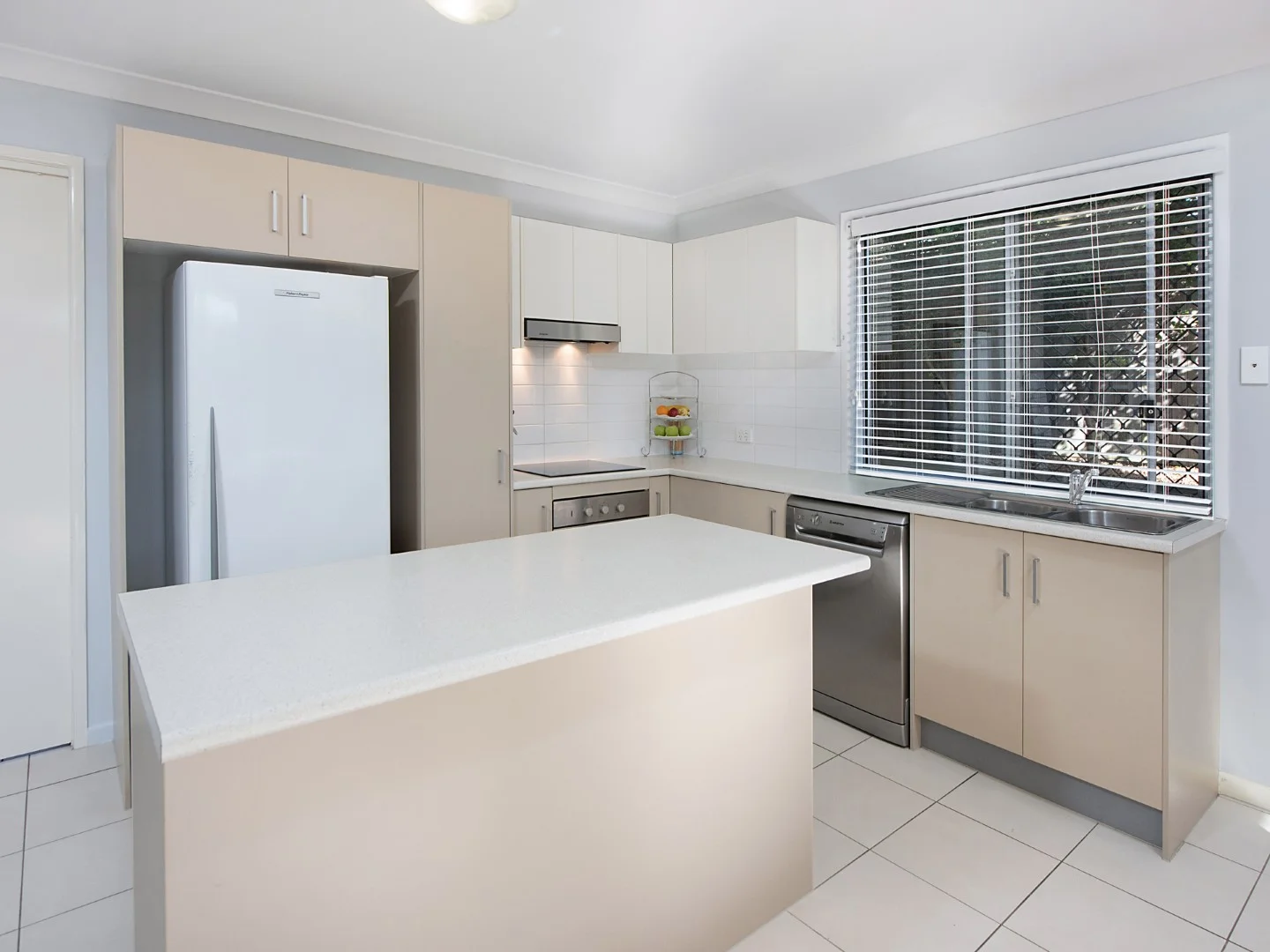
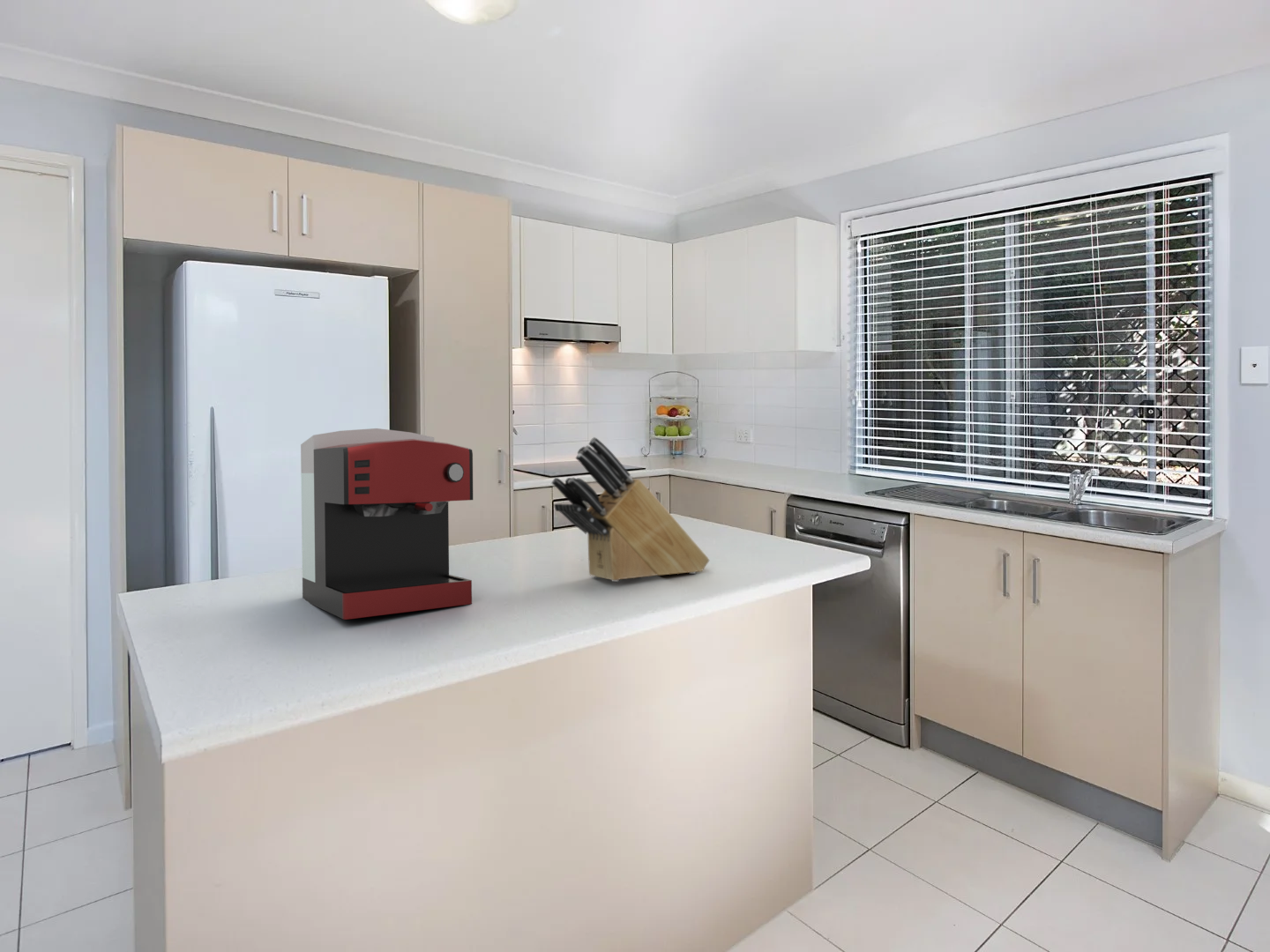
+ coffee maker [300,428,474,621]
+ knife block [550,436,710,583]
